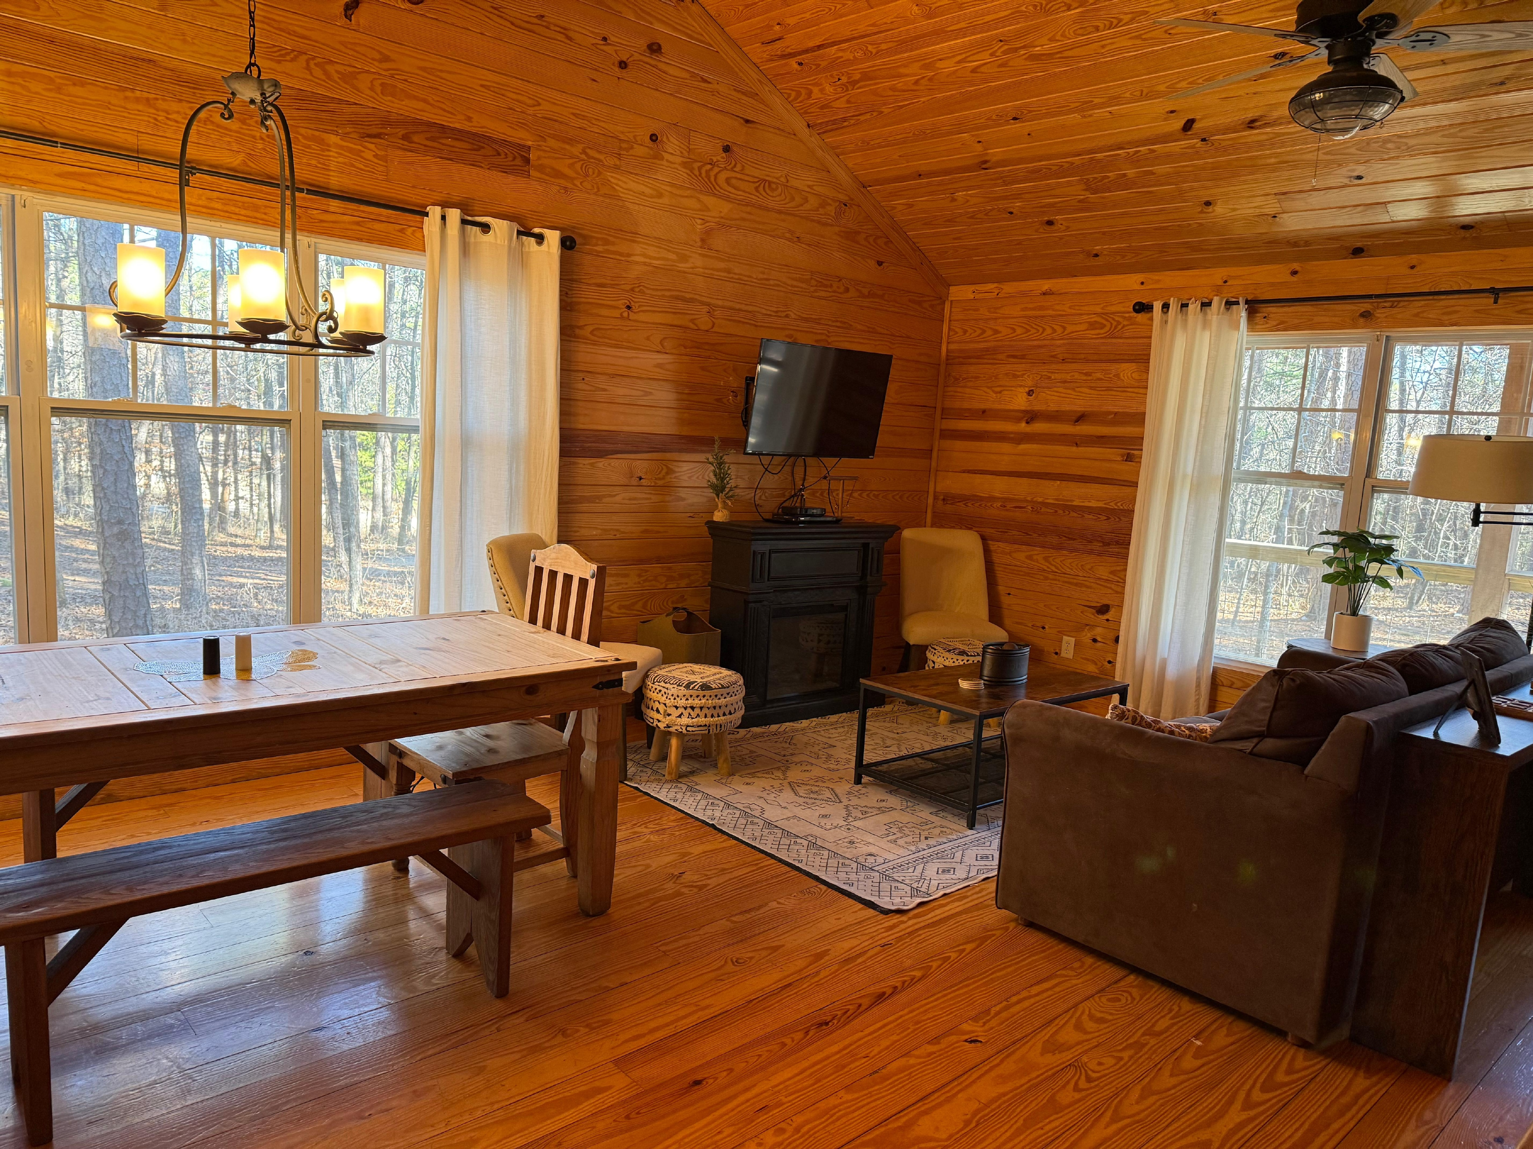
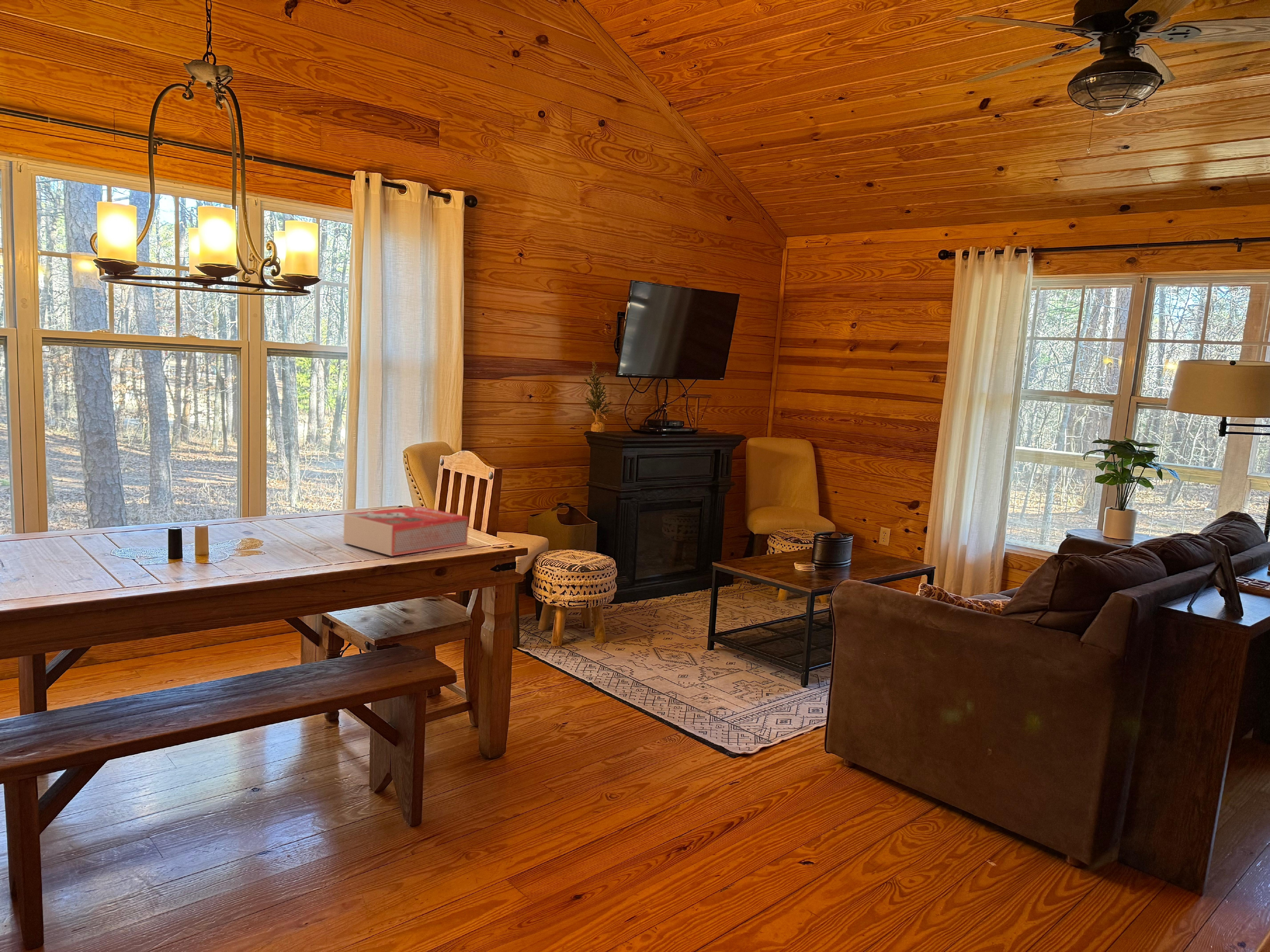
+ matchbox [343,506,468,556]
